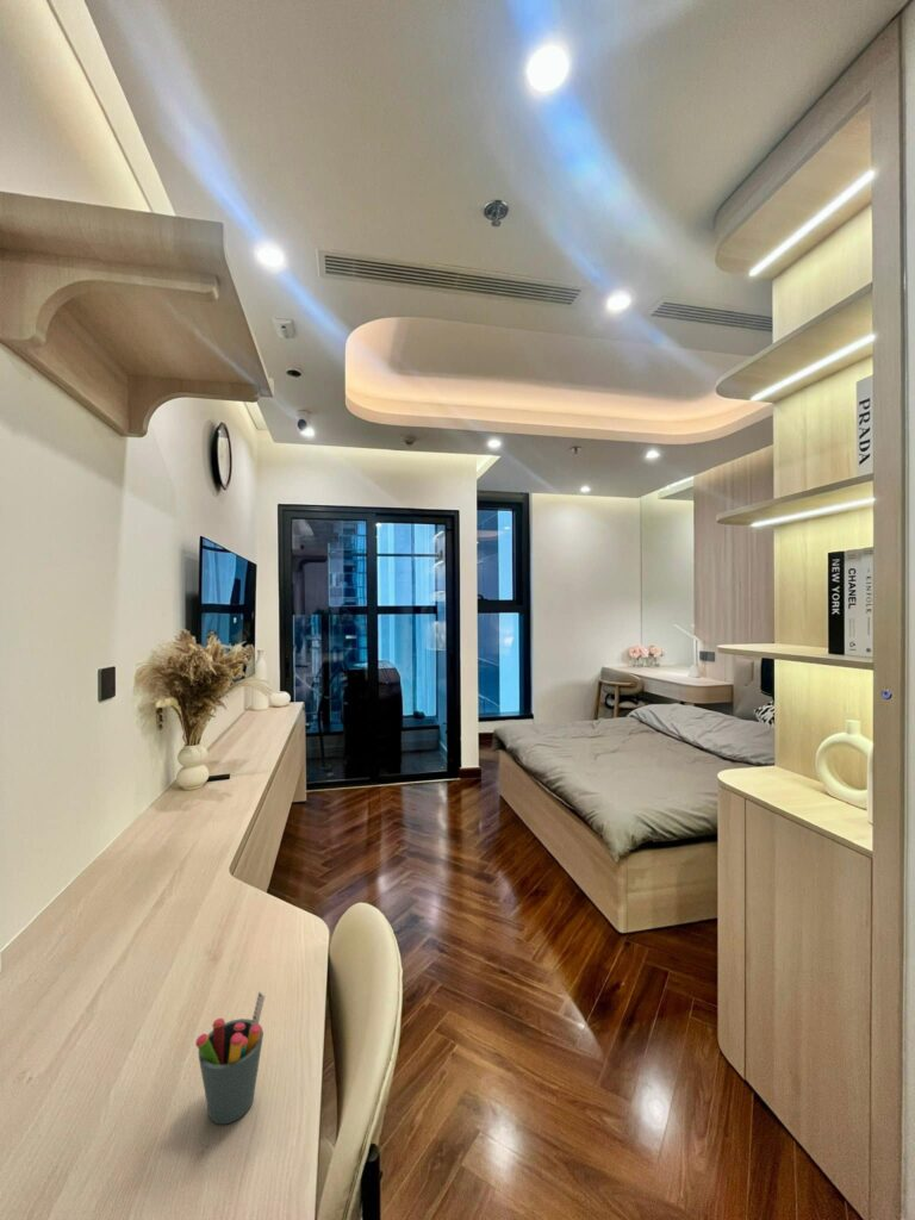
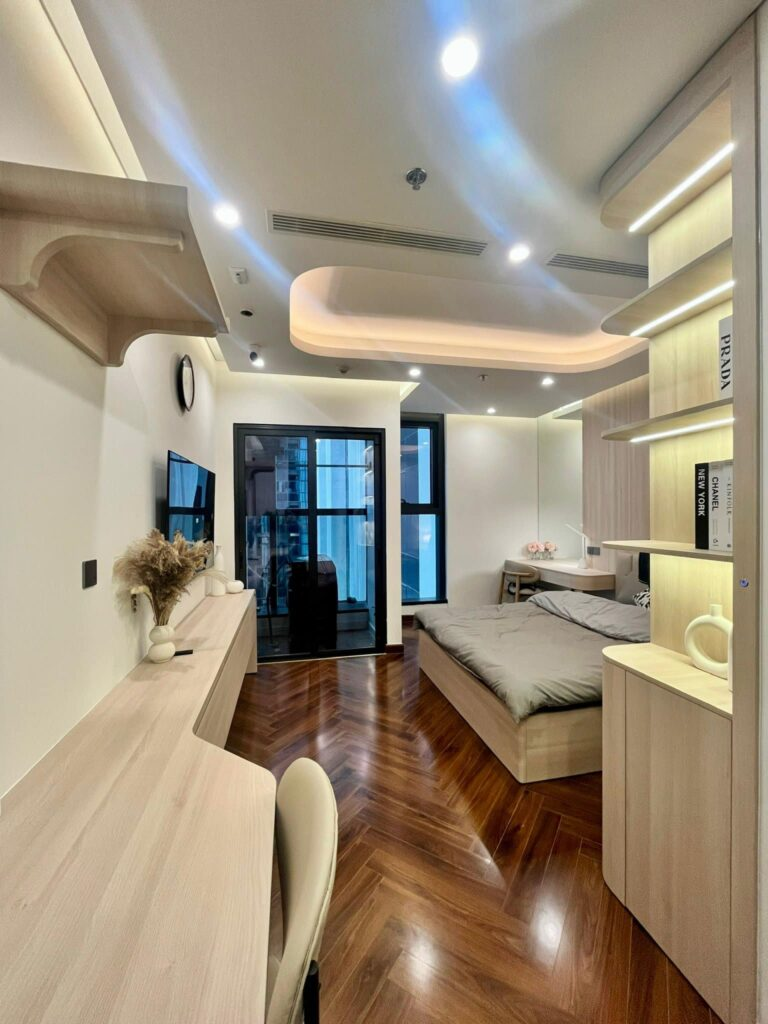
- pen holder [194,989,266,1125]
